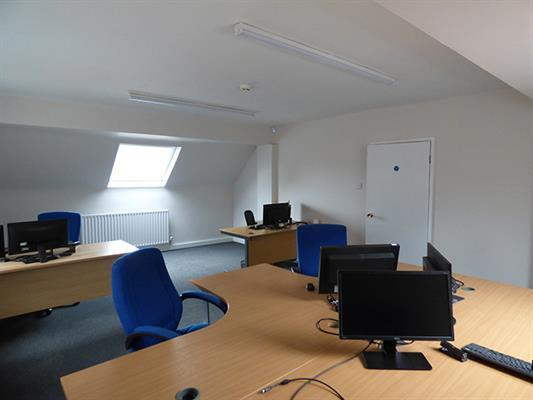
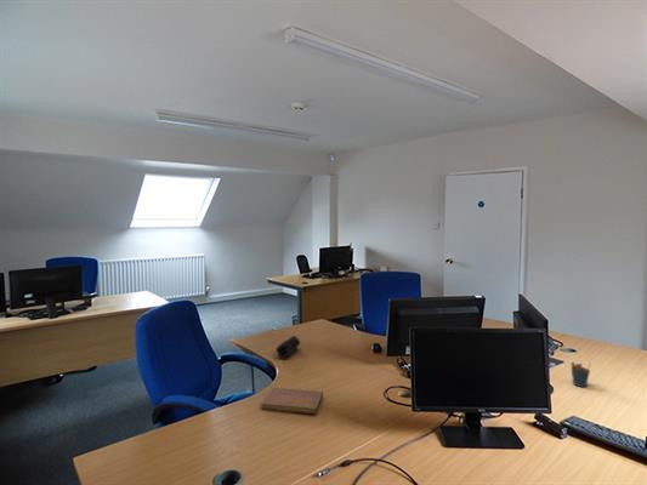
+ notebook [261,387,324,415]
+ pencil case [274,335,301,359]
+ pen holder [569,361,592,388]
